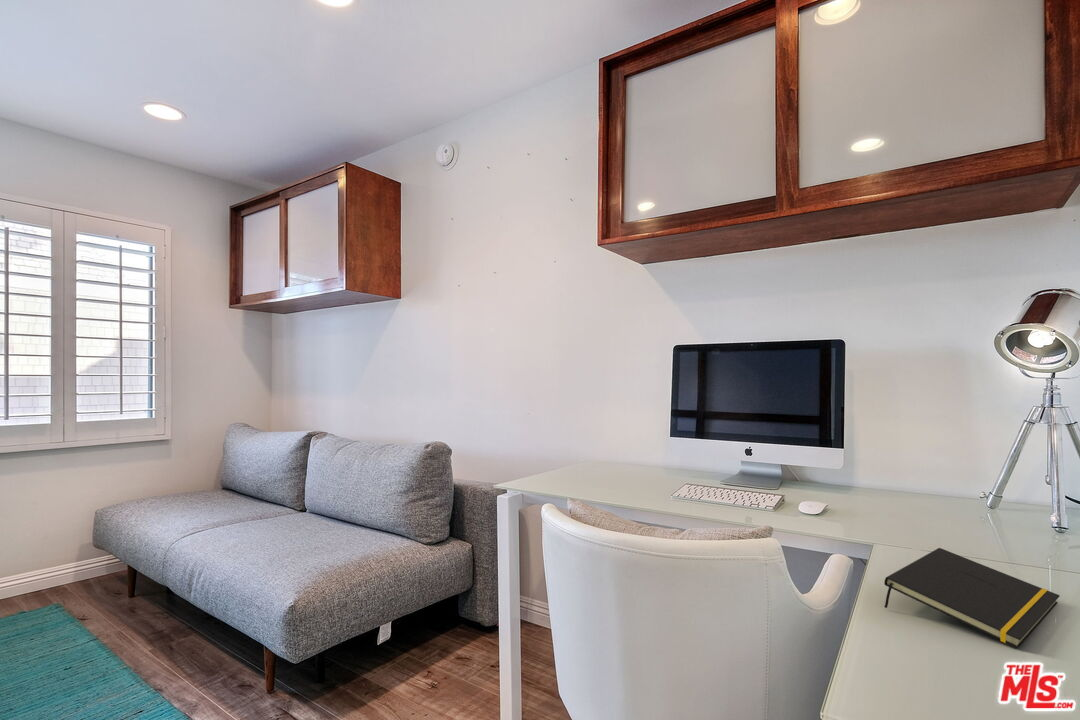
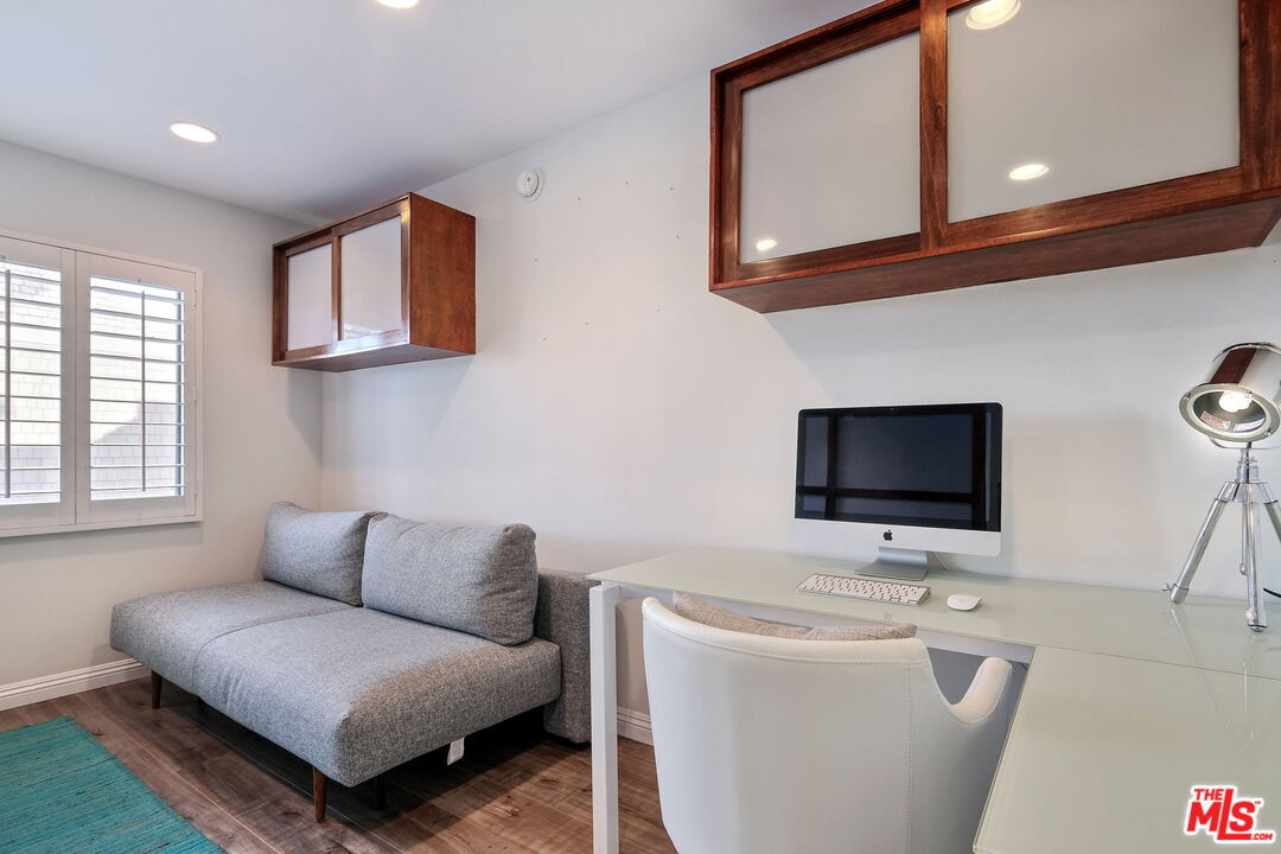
- notepad [883,547,1061,649]
